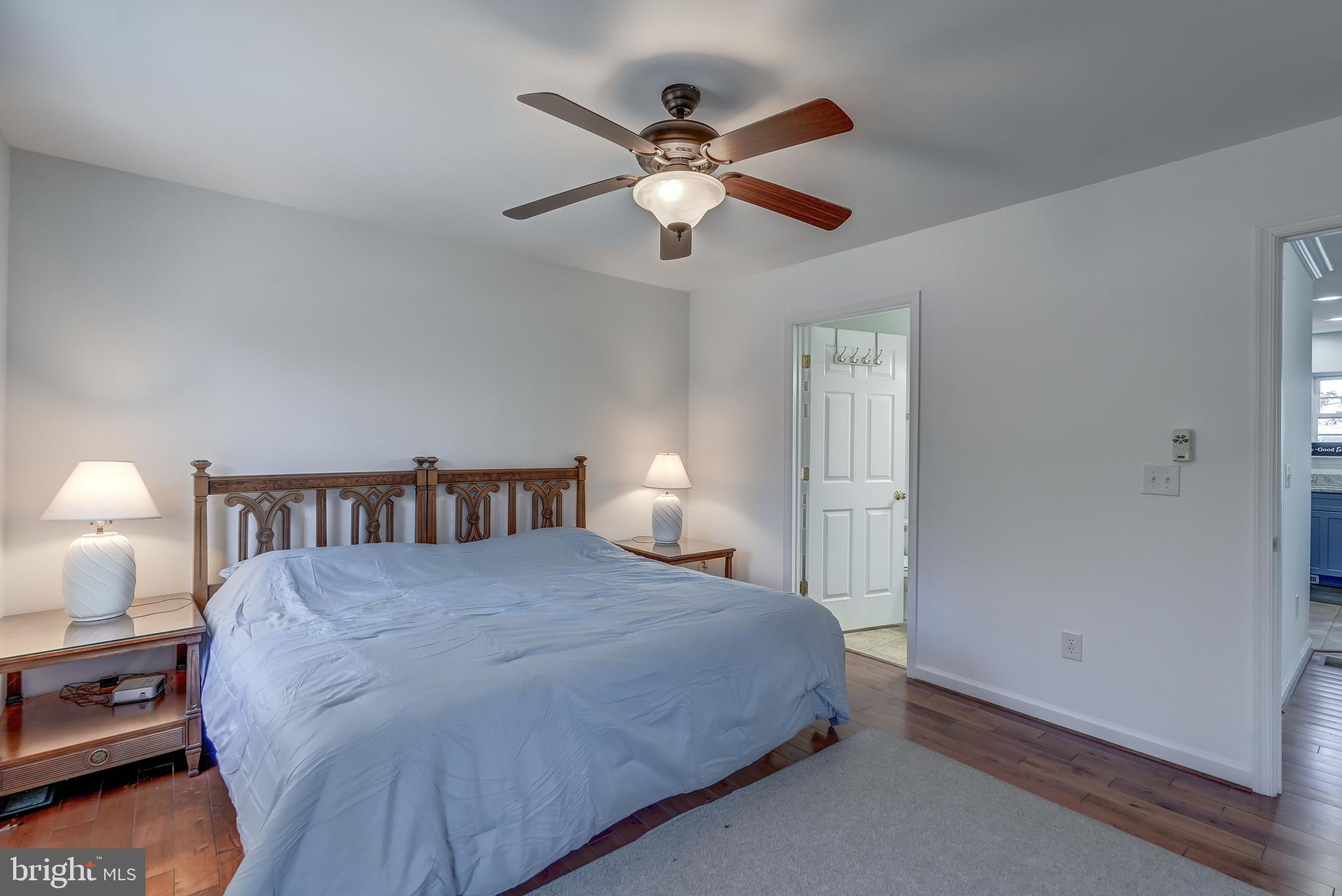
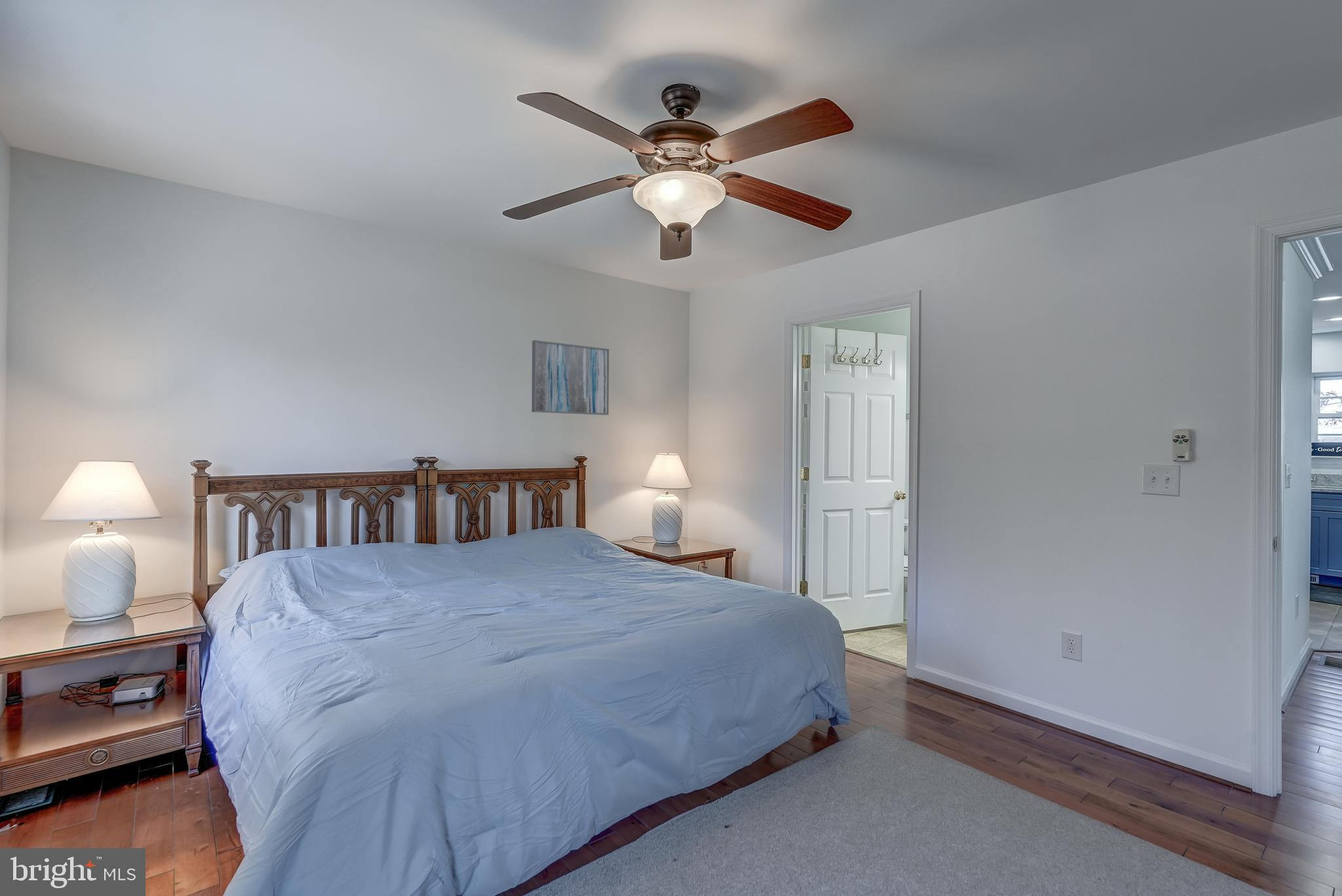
+ wall art [531,339,609,416]
